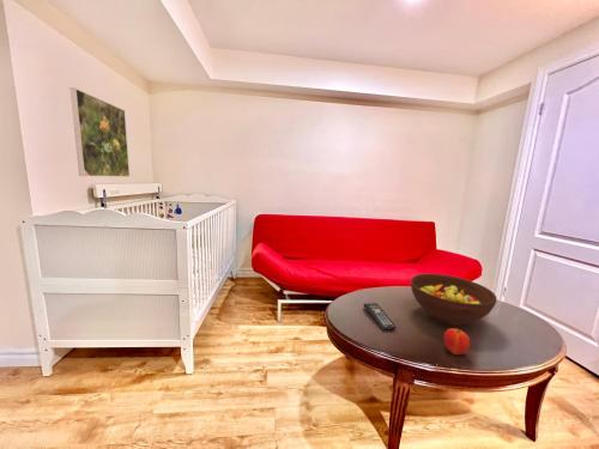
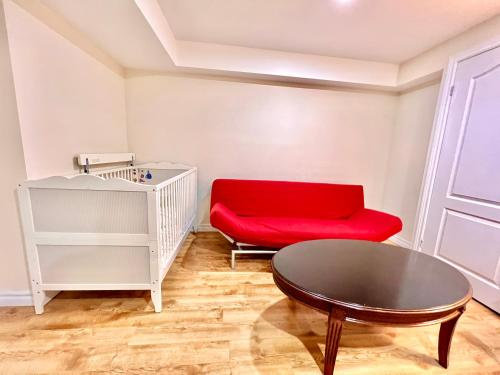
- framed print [69,86,131,177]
- fruit bowl [410,273,498,327]
- remote control [363,302,398,332]
- apple [443,327,471,356]
